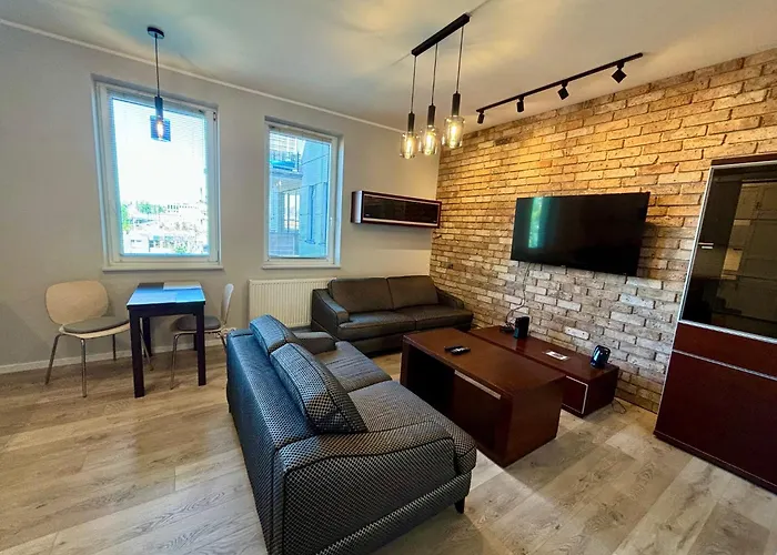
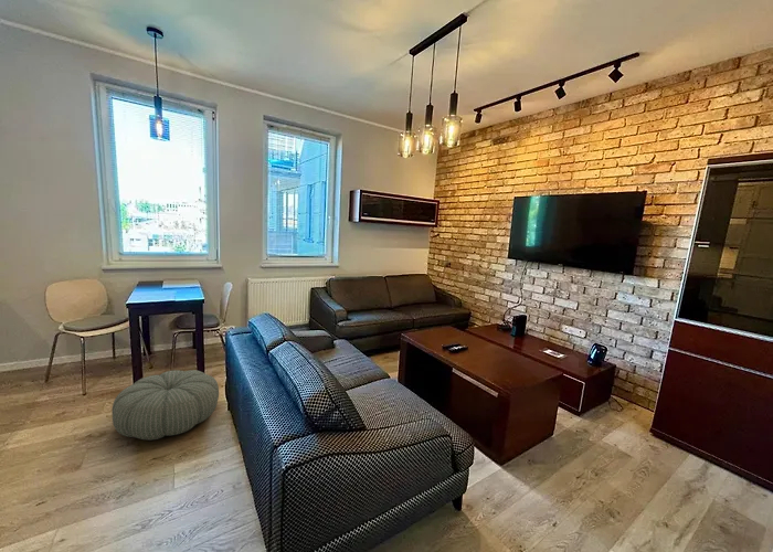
+ pouf [110,369,220,442]
